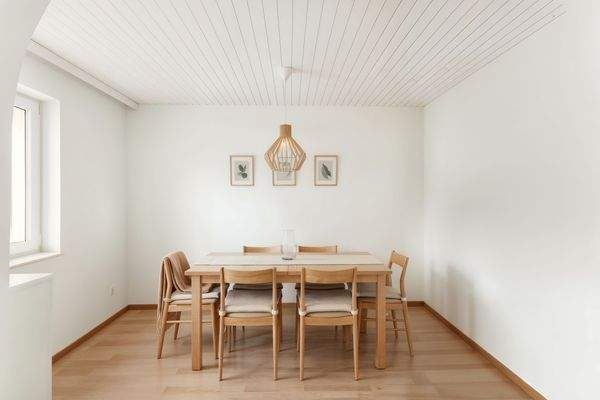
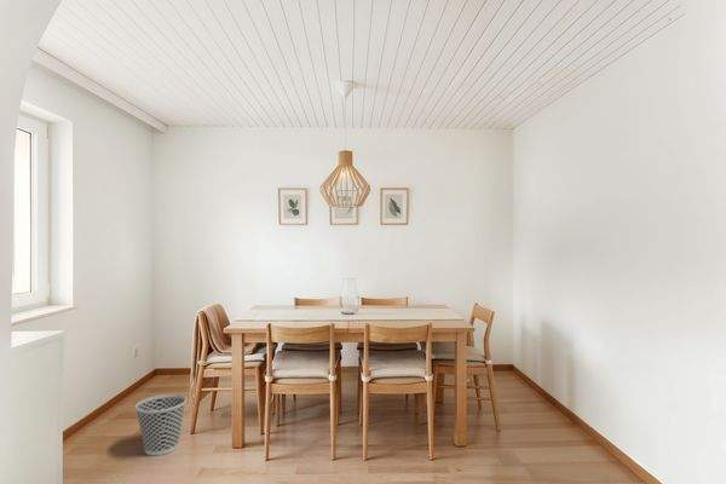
+ wastebasket [134,393,188,456]
